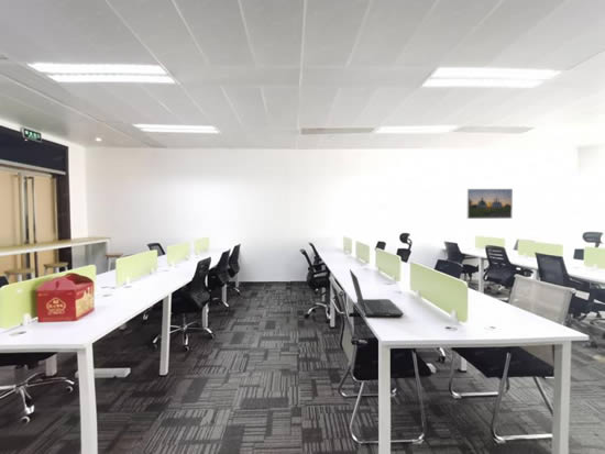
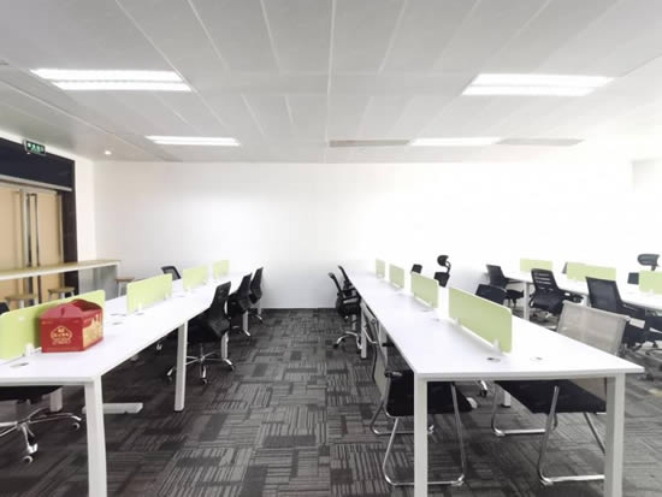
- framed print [466,188,514,220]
- laptop computer [349,268,405,318]
